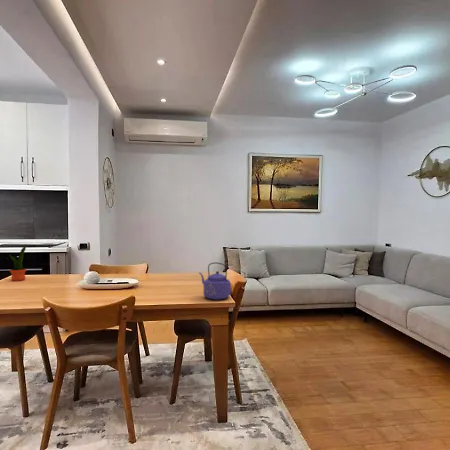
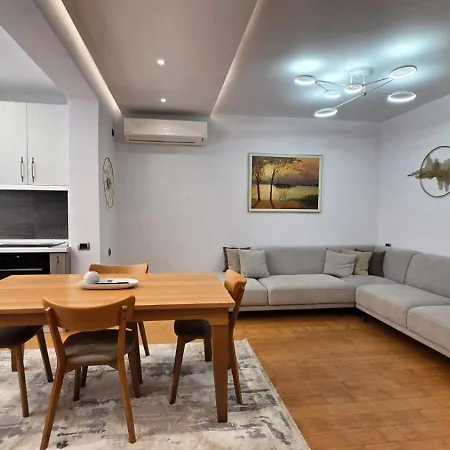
- potted plant [8,243,28,282]
- kettle [198,261,232,301]
